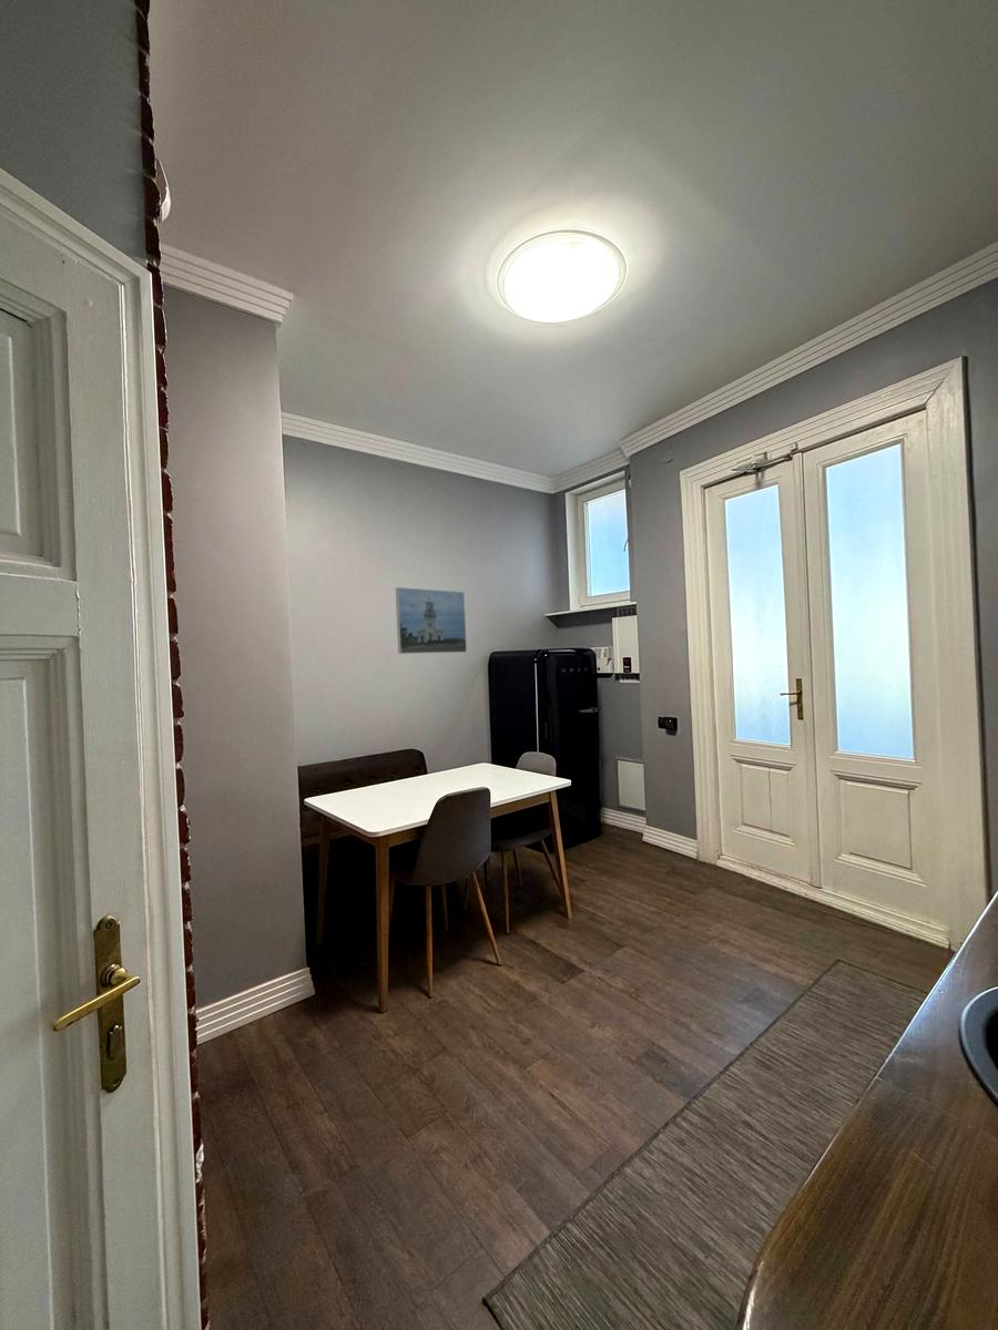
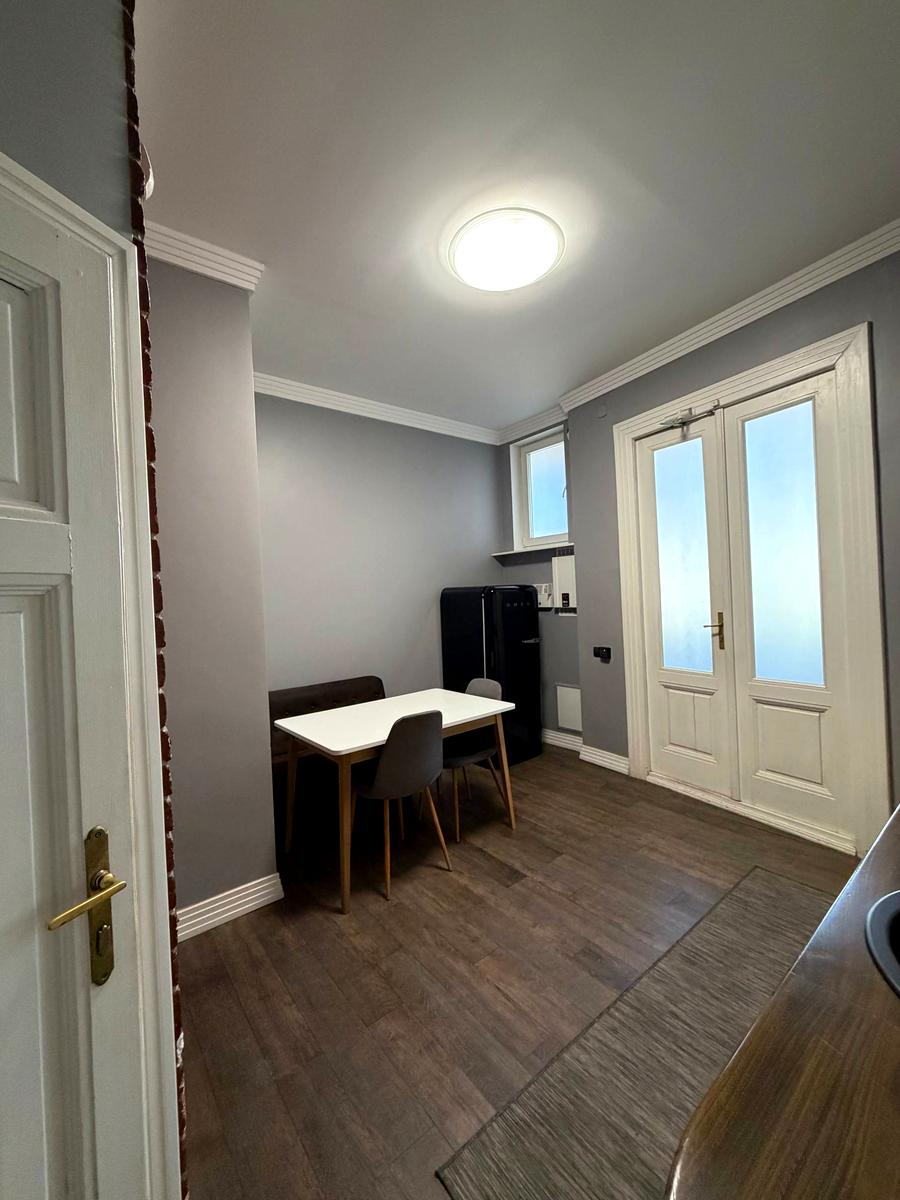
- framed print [395,586,468,655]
